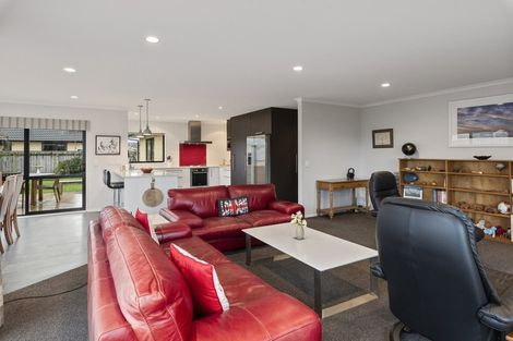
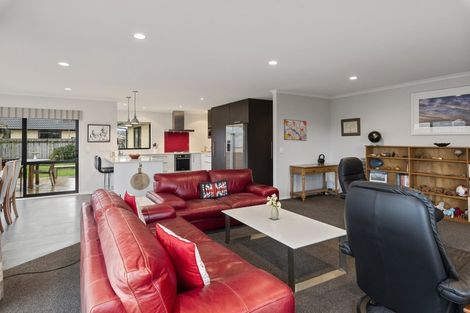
+ wall art [283,118,307,142]
